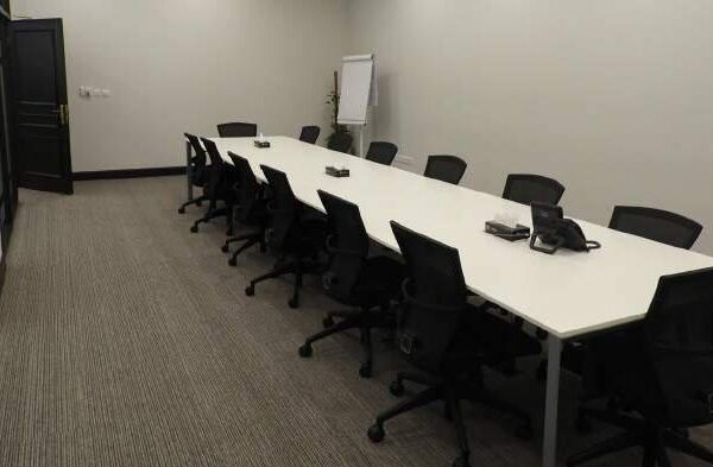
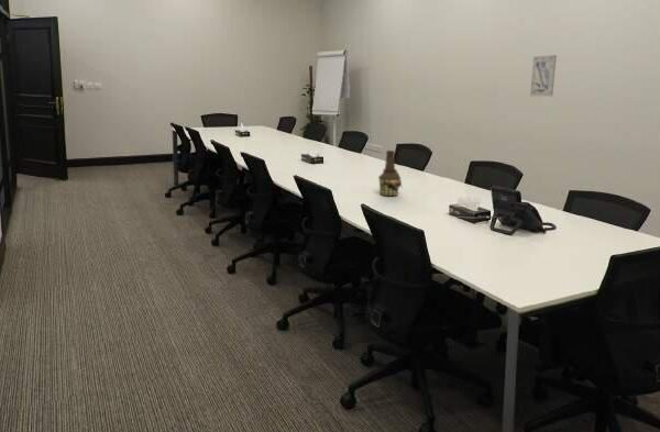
+ wall art [529,54,558,97]
+ bottle [377,149,404,197]
